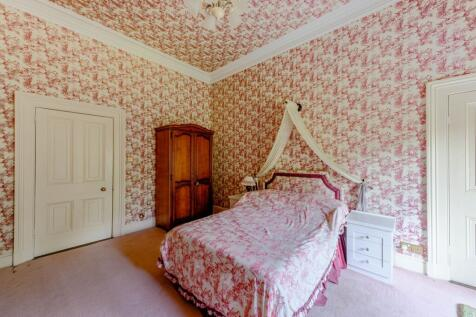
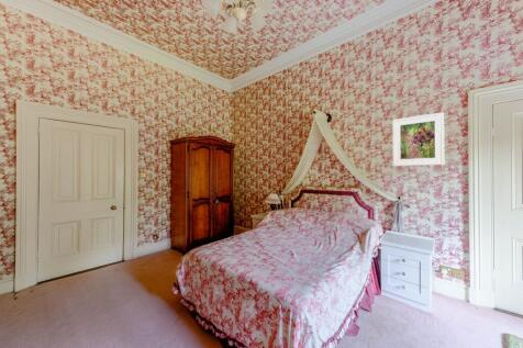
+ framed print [392,111,445,167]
